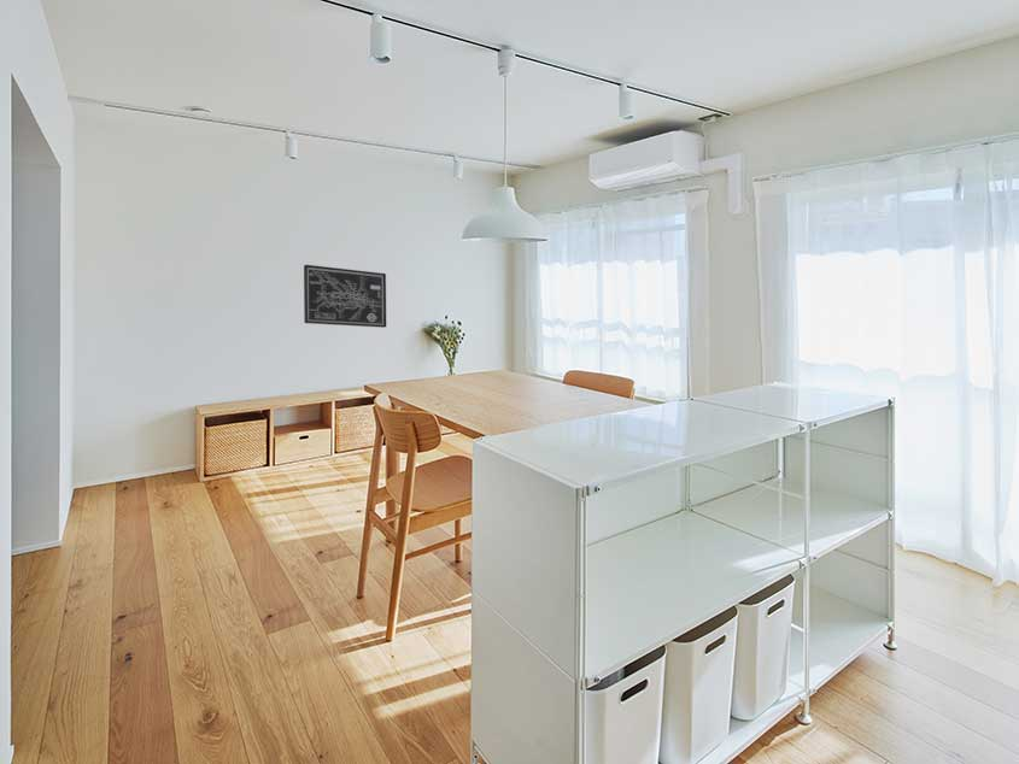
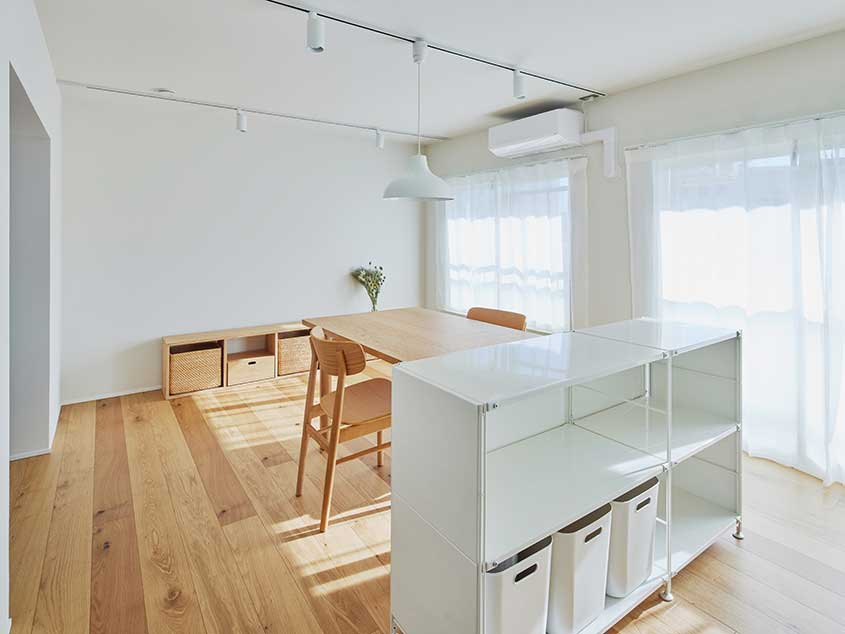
- wall art [303,264,387,329]
